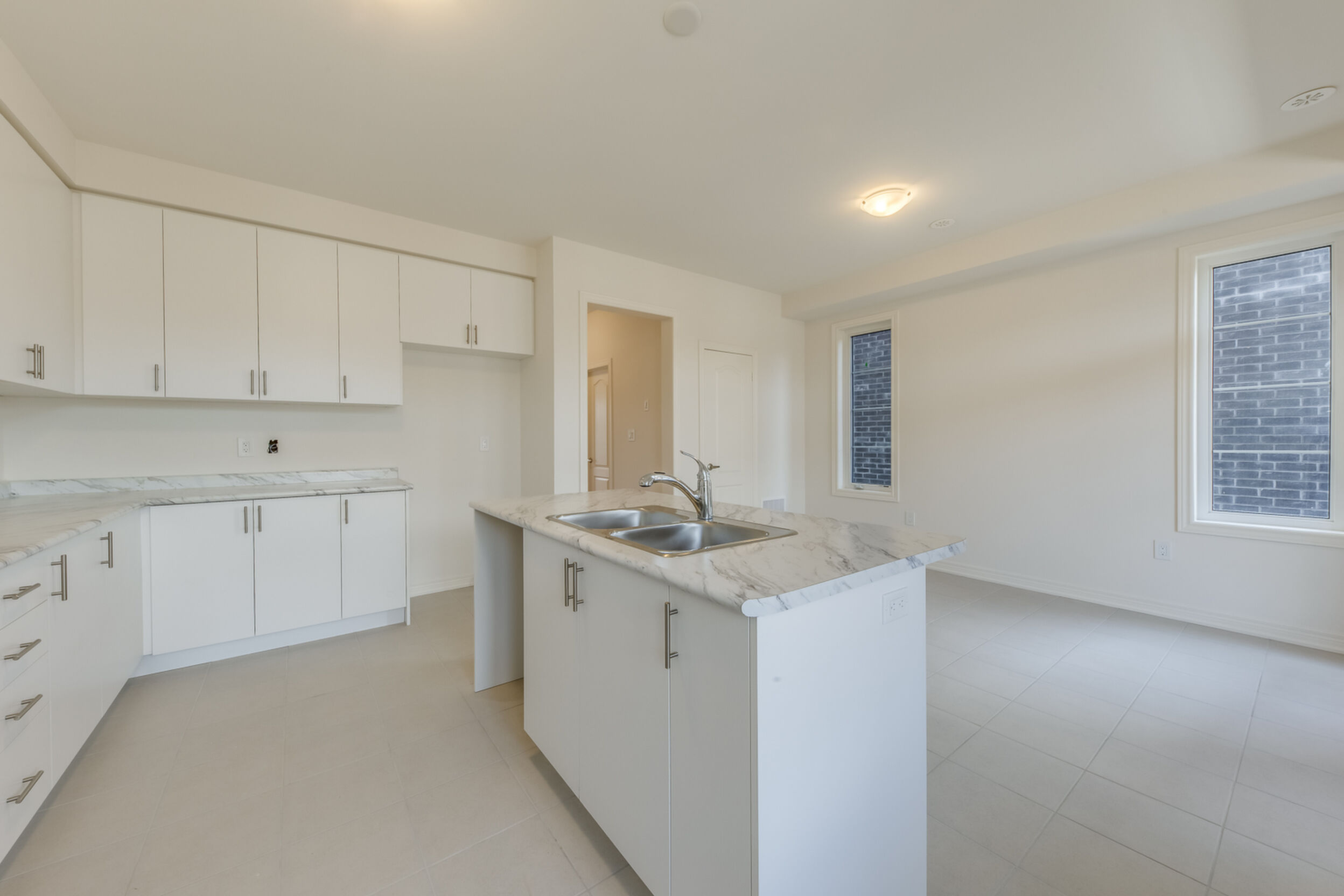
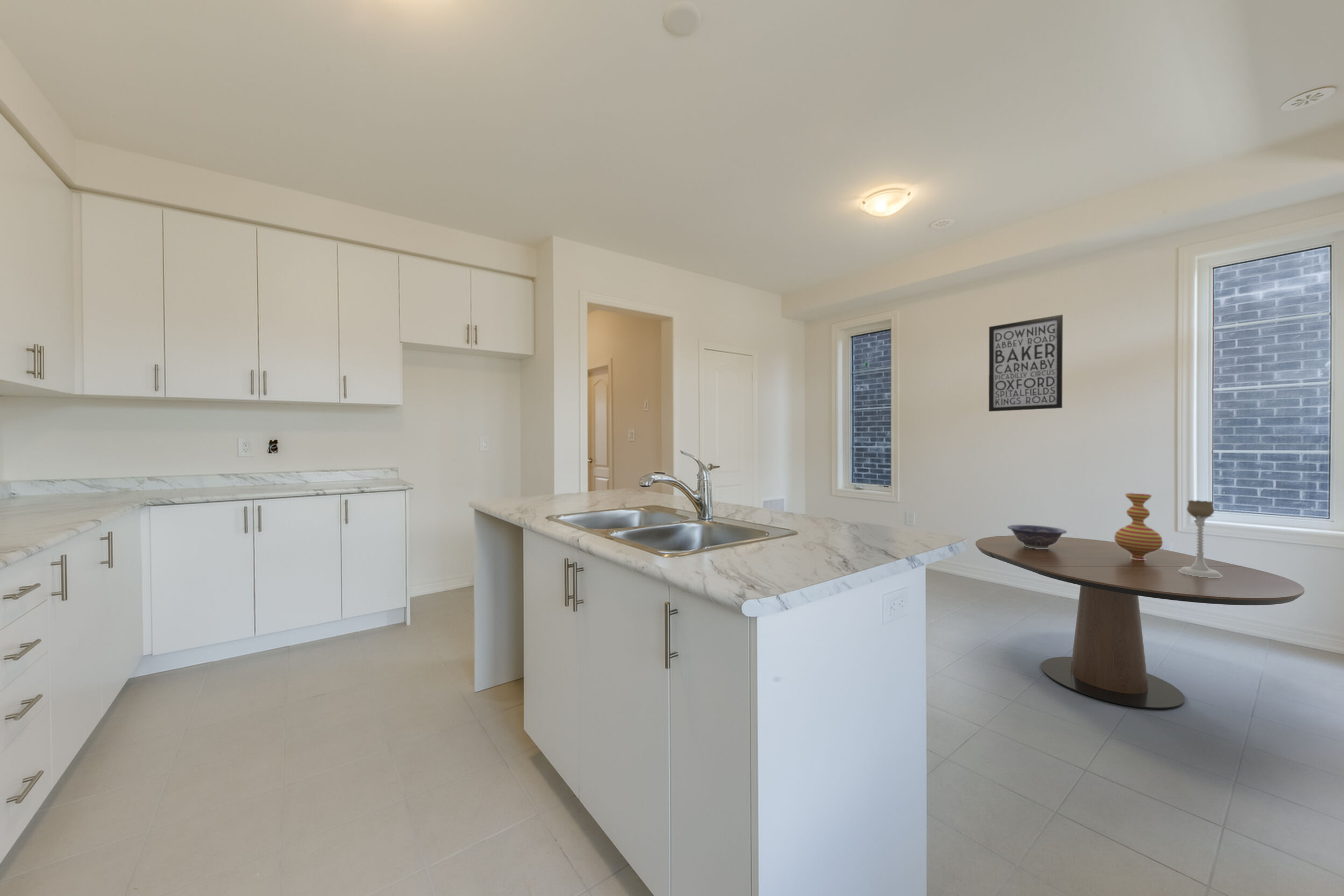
+ decorative bowl [1007,524,1067,549]
+ wall art [988,314,1063,412]
+ vase [1114,493,1163,560]
+ dining table [975,535,1305,709]
+ candle holder [1179,500,1222,578]
